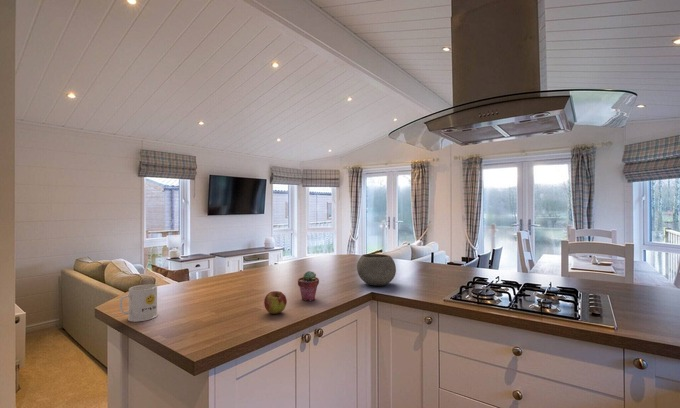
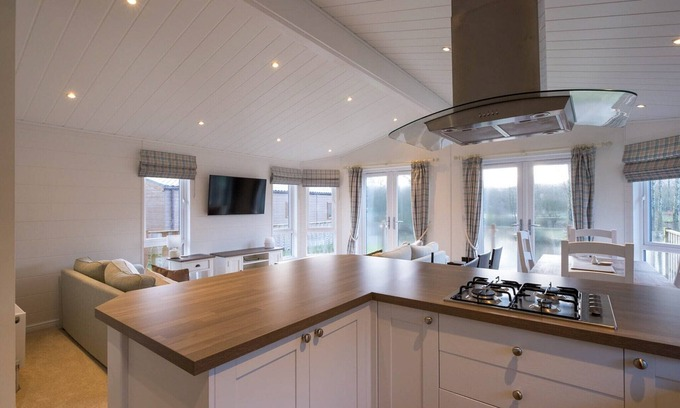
- bowl [356,253,397,287]
- apple [263,290,288,315]
- potted succulent [297,270,320,302]
- mug [119,283,159,323]
